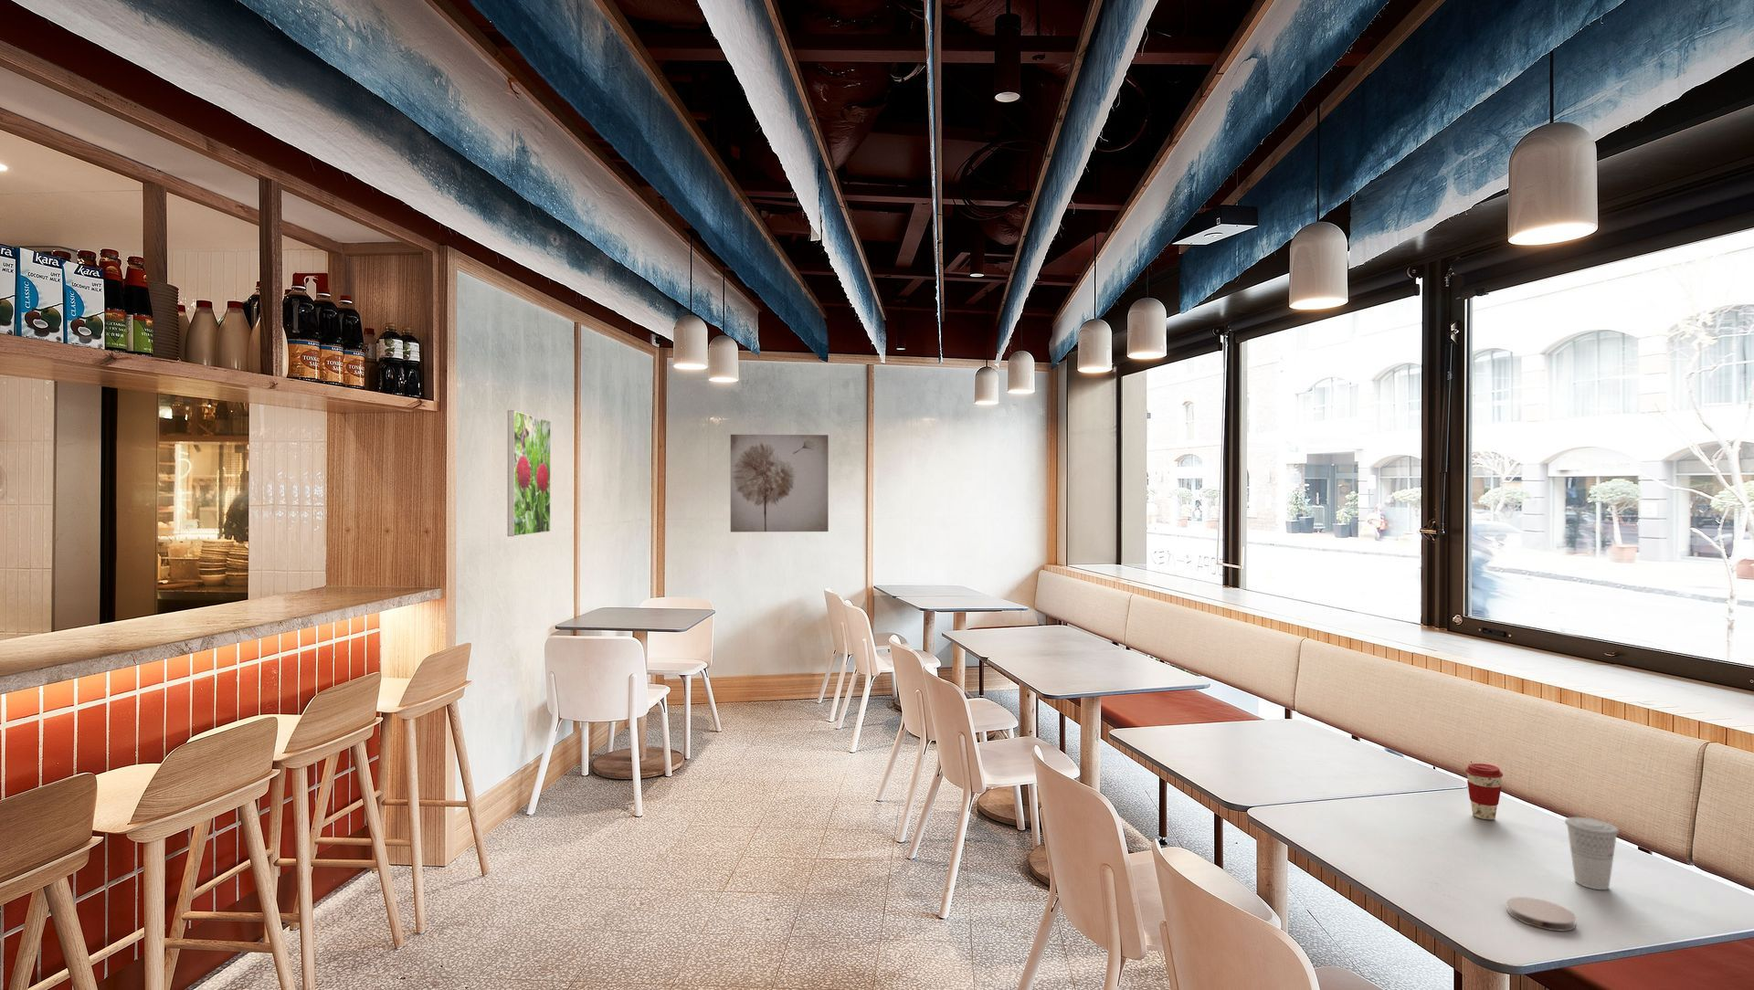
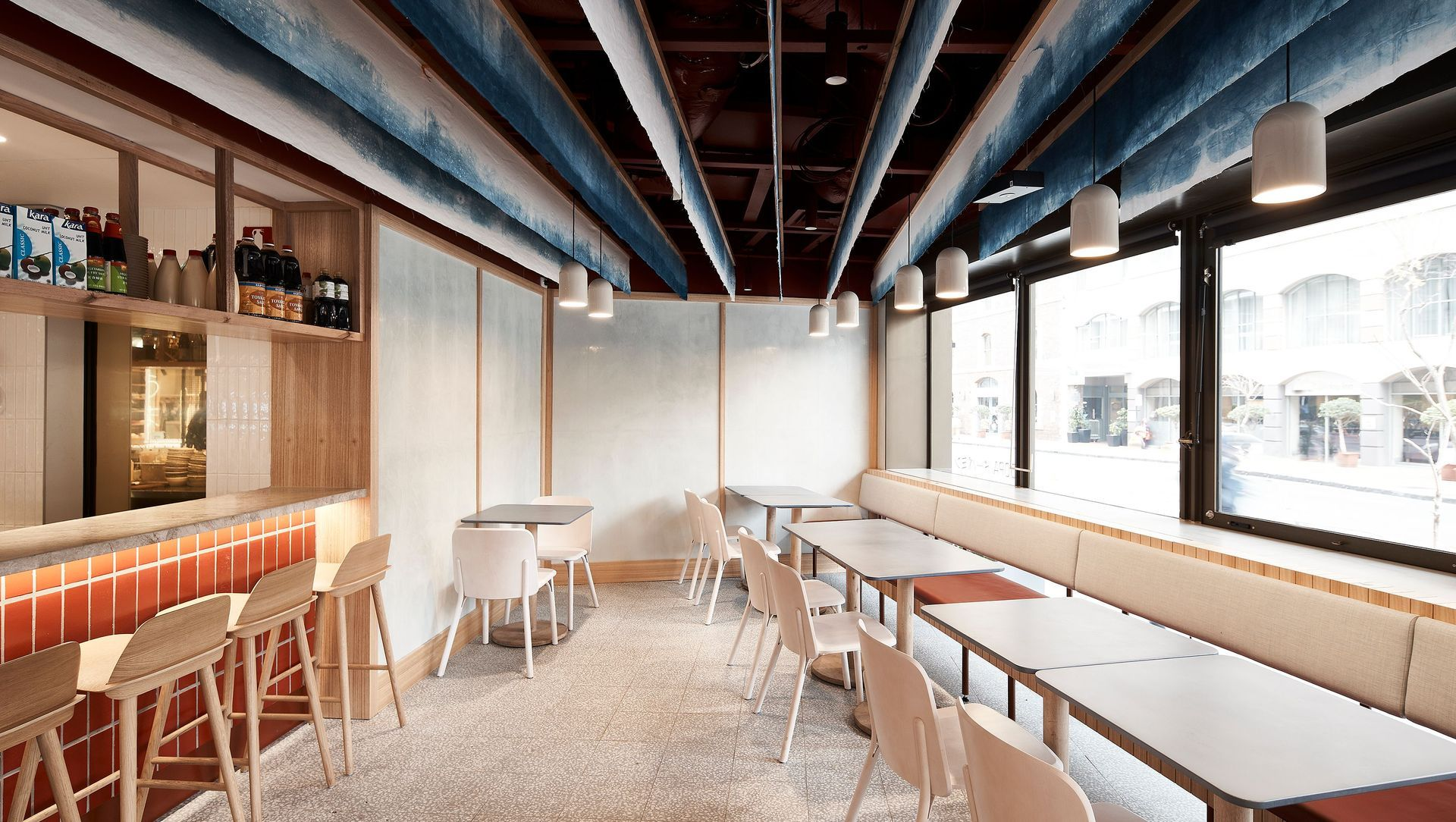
- wall art [730,434,830,534]
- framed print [507,409,551,537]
- coffee cup [1465,762,1503,820]
- cup [1564,817,1620,890]
- coaster [1506,896,1577,932]
